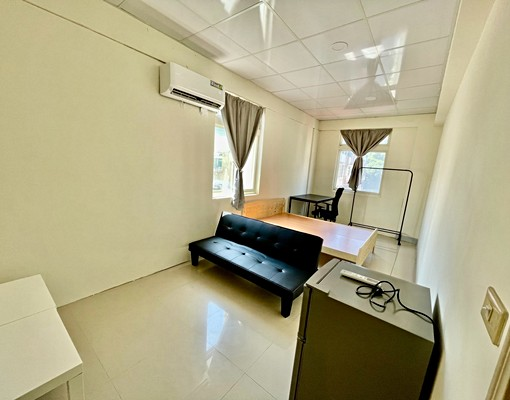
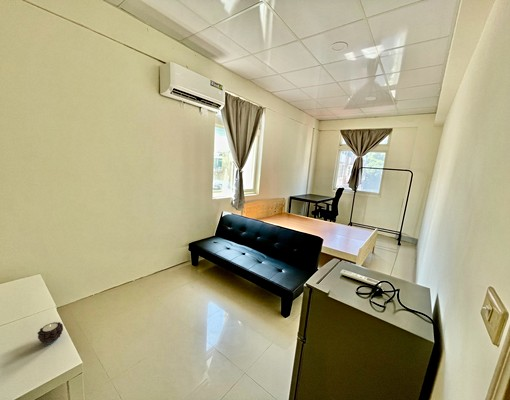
+ candle [36,321,64,345]
